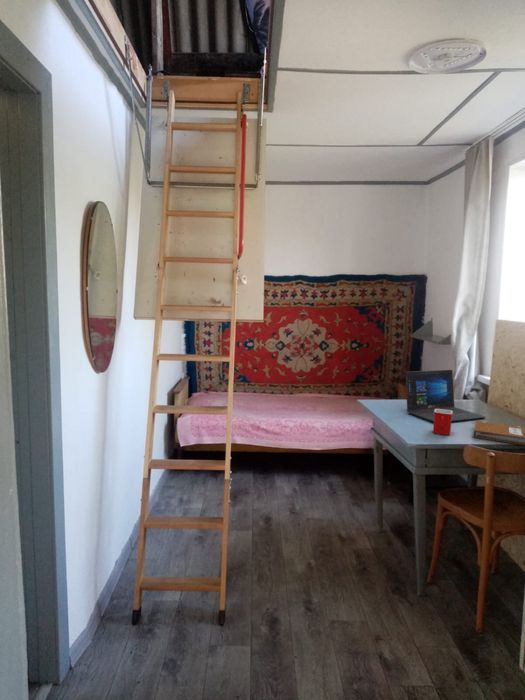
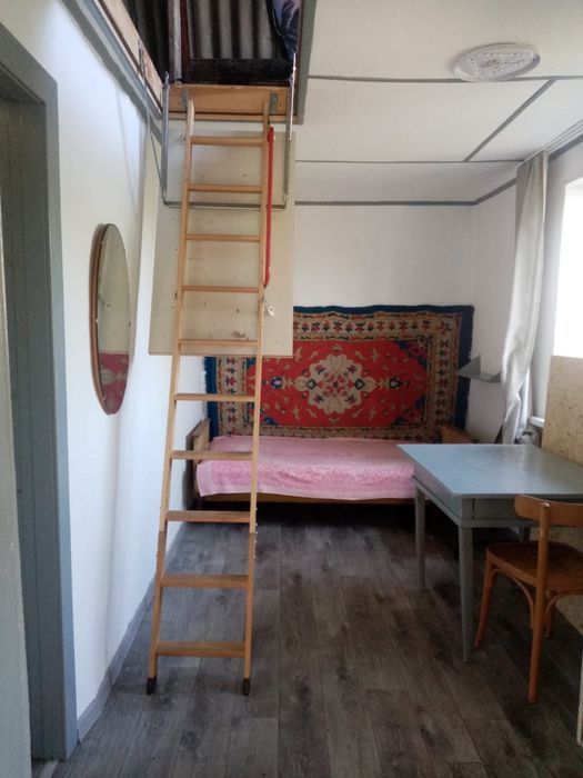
- notebook [473,420,525,446]
- laptop [404,369,487,423]
- mug [432,409,453,436]
